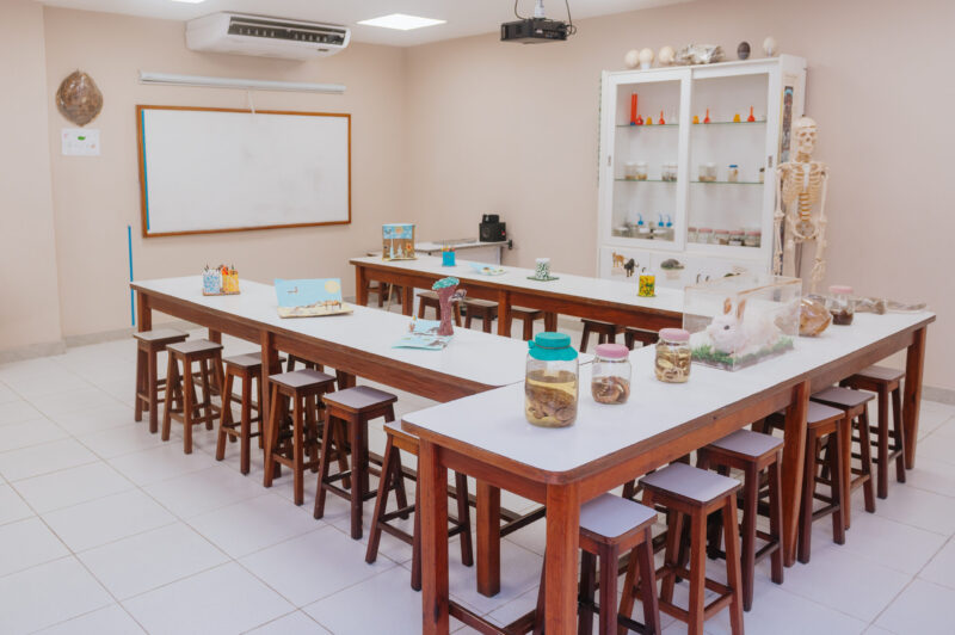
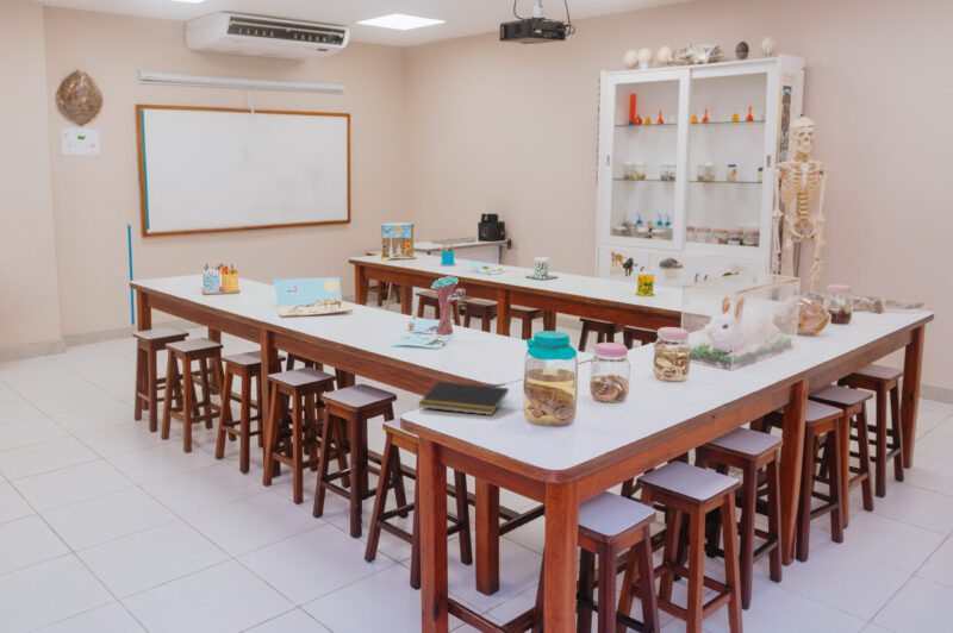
+ notepad [417,381,510,416]
